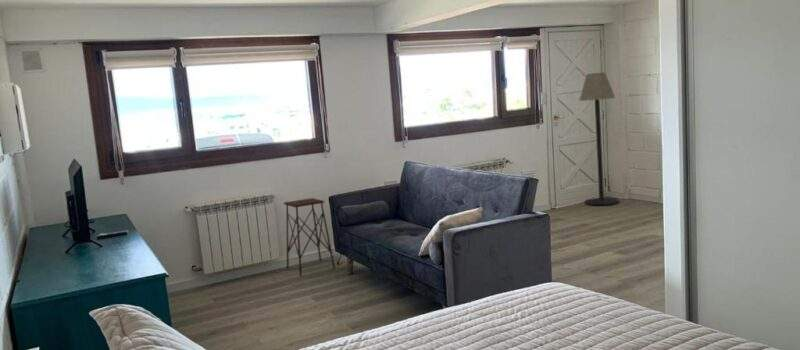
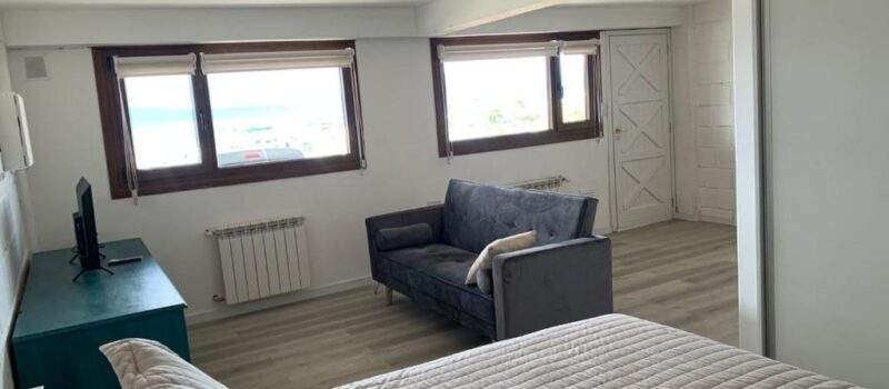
- floor lamp [578,72,620,206]
- side table [283,197,336,277]
